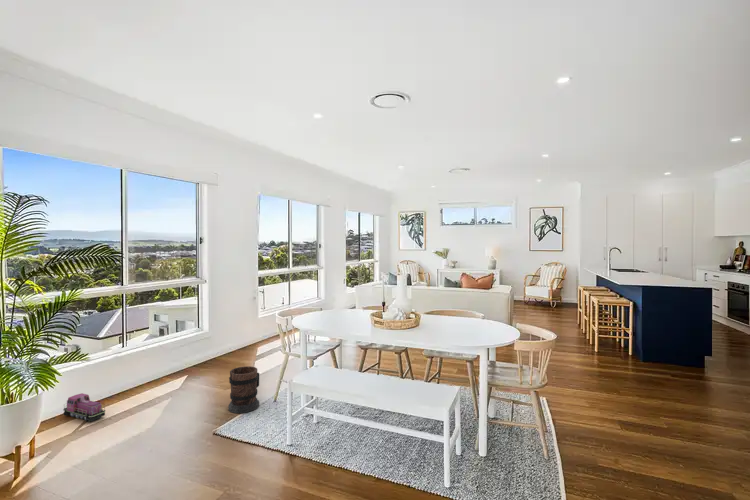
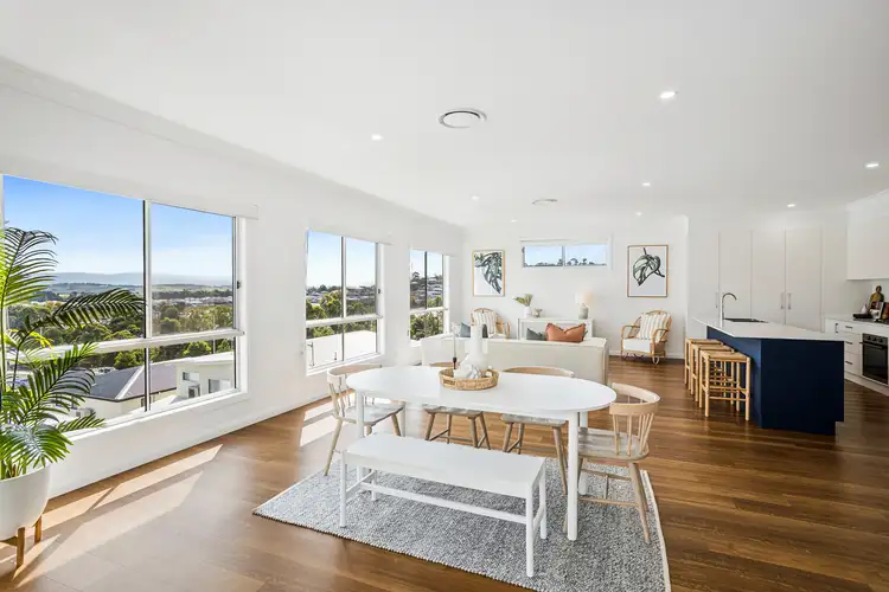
- toy train [62,392,106,423]
- wooden barrel [227,365,260,414]
